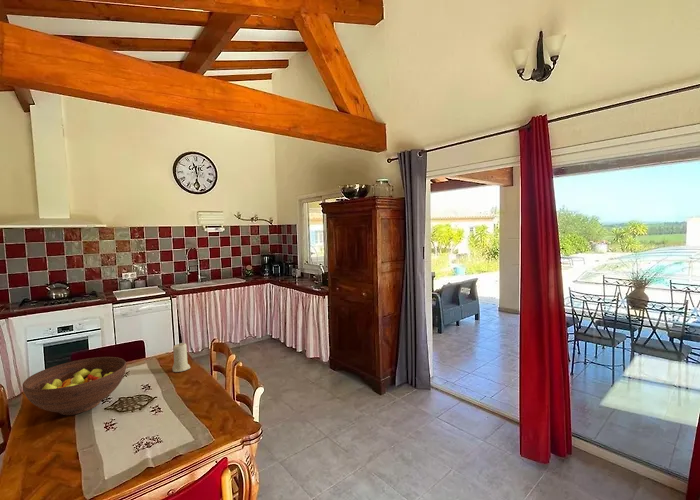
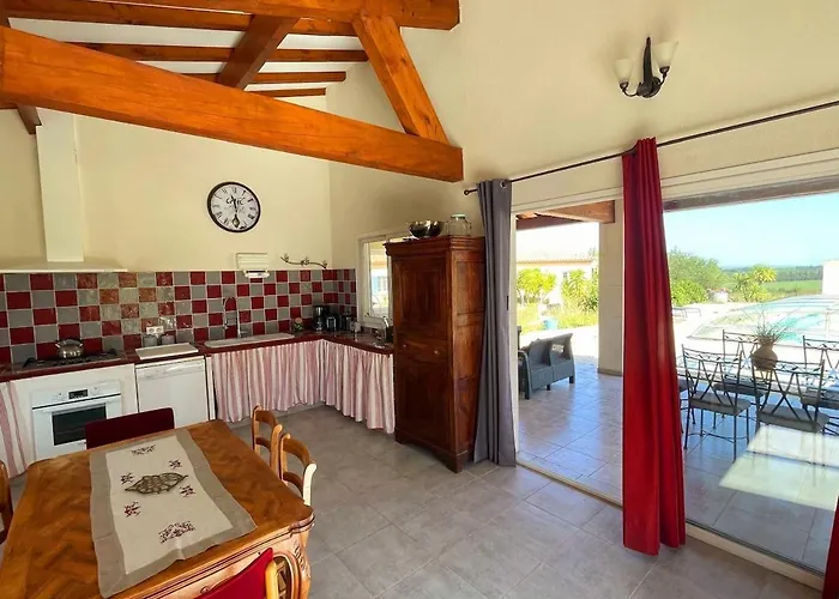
- fruit bowl [22,356,127,416]
- candle [171,342,191,373]
